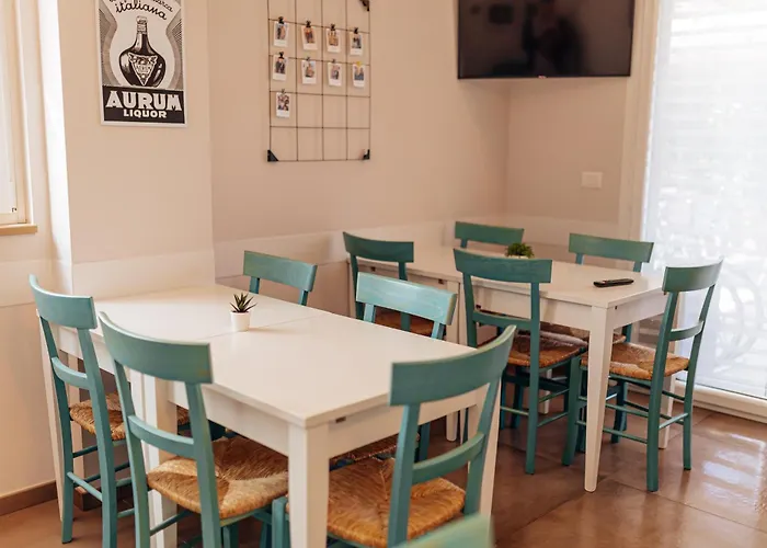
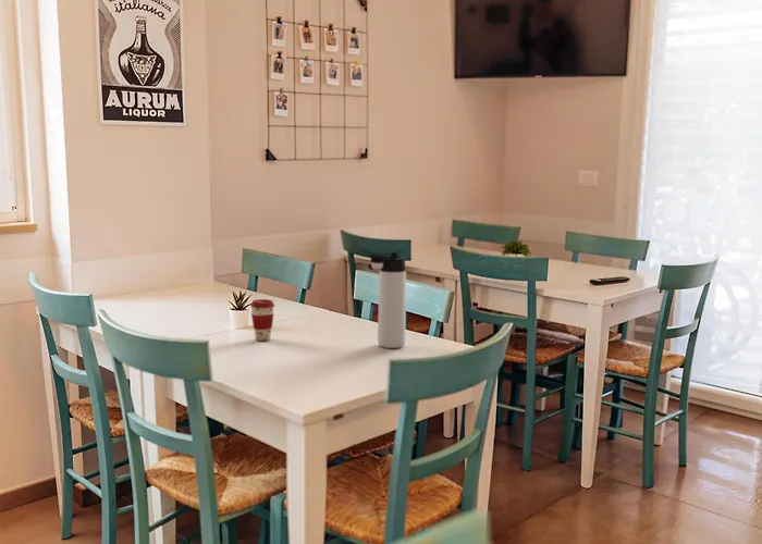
+ coffee cup [249,298,275,342]
+ thermos bottle [367,251,407,349]
